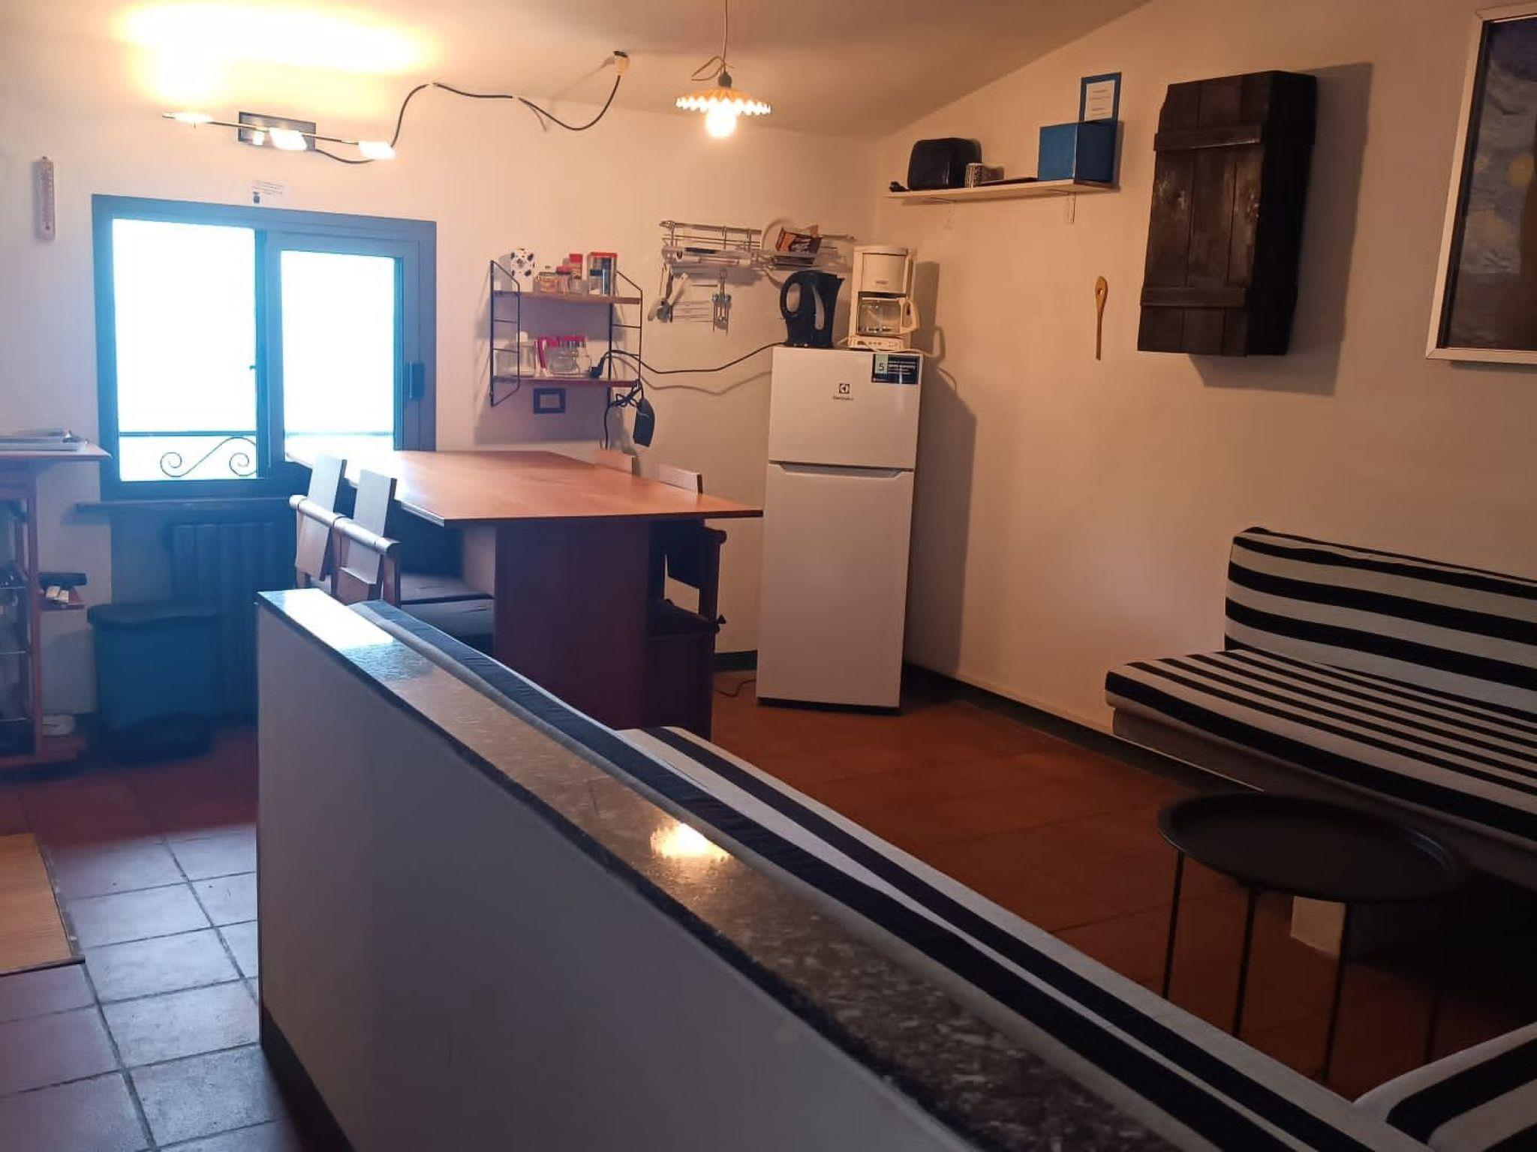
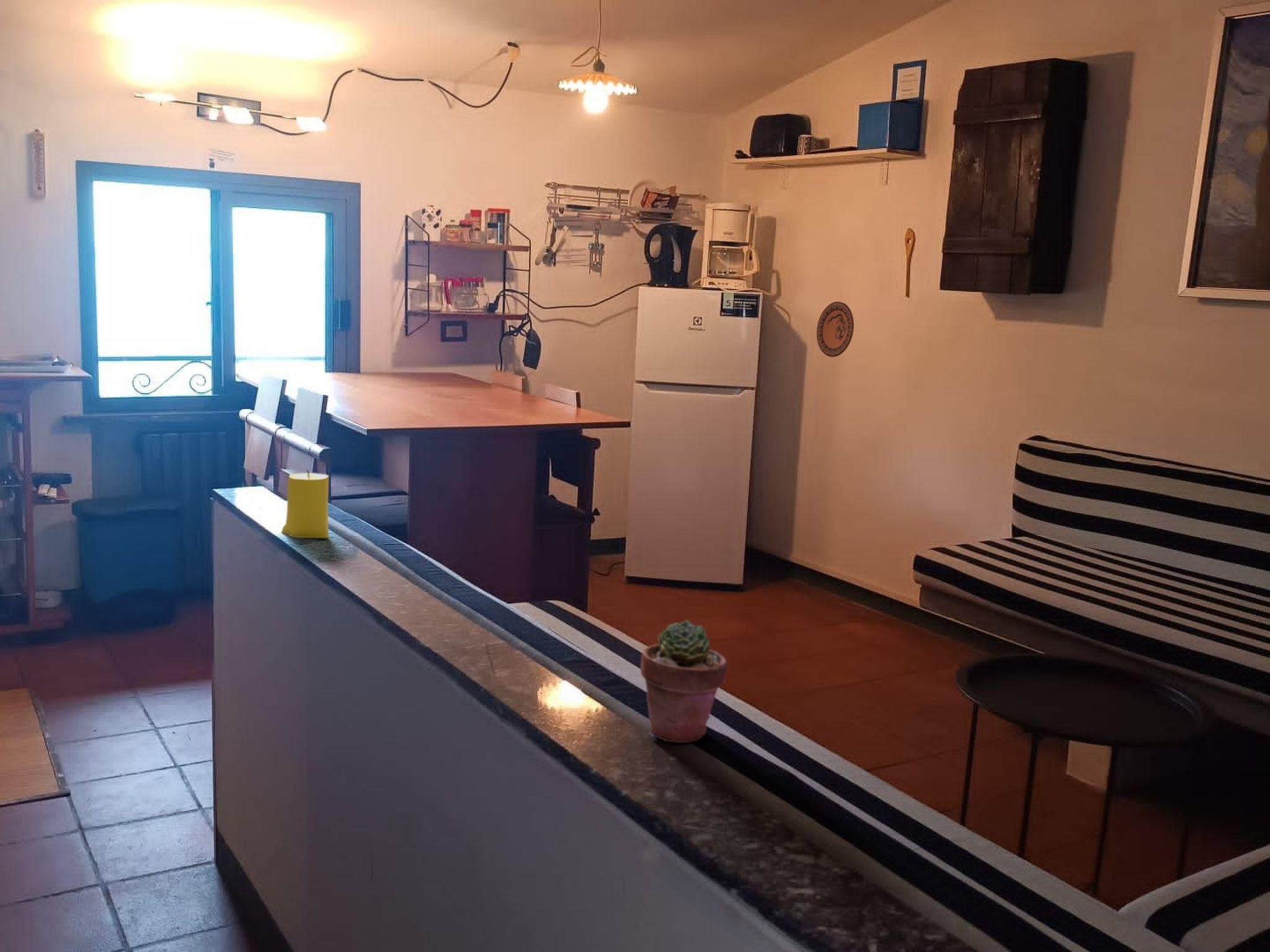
+ decorative plate [816,301,855,358]
+ candle [281,469,330,539]
+ potted succulent [640,620,728,744]
